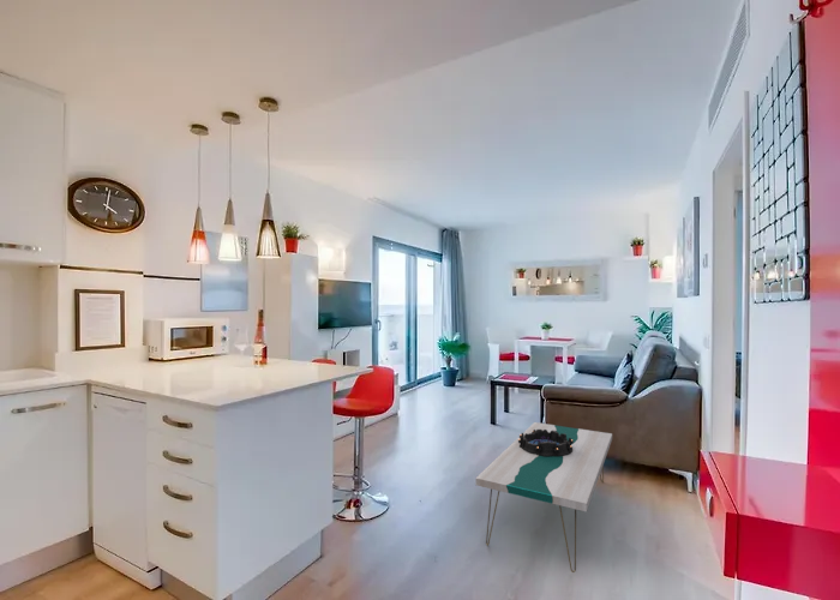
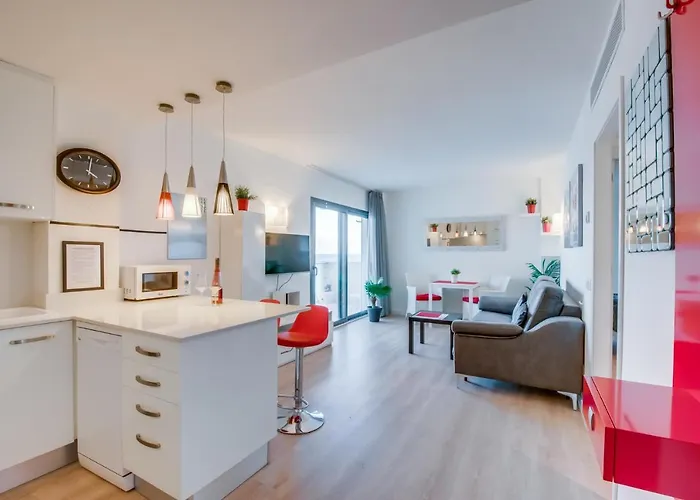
- decorative bowl [518,430,574,457]
- coffee table [474,421,613,574]
